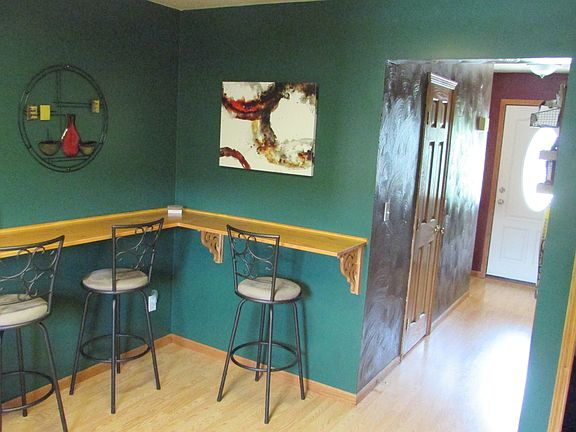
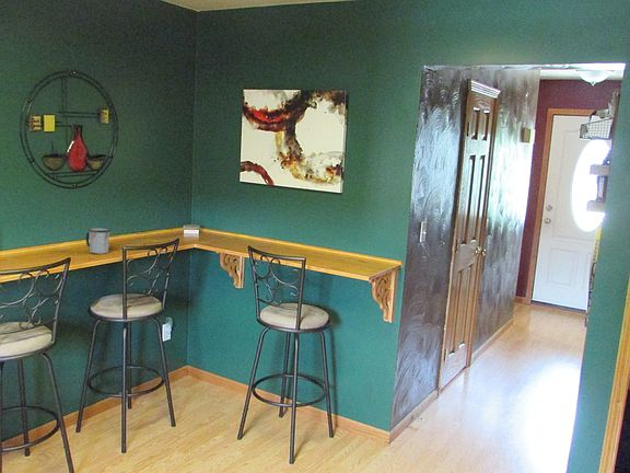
+ mug [85,227,112,255]
